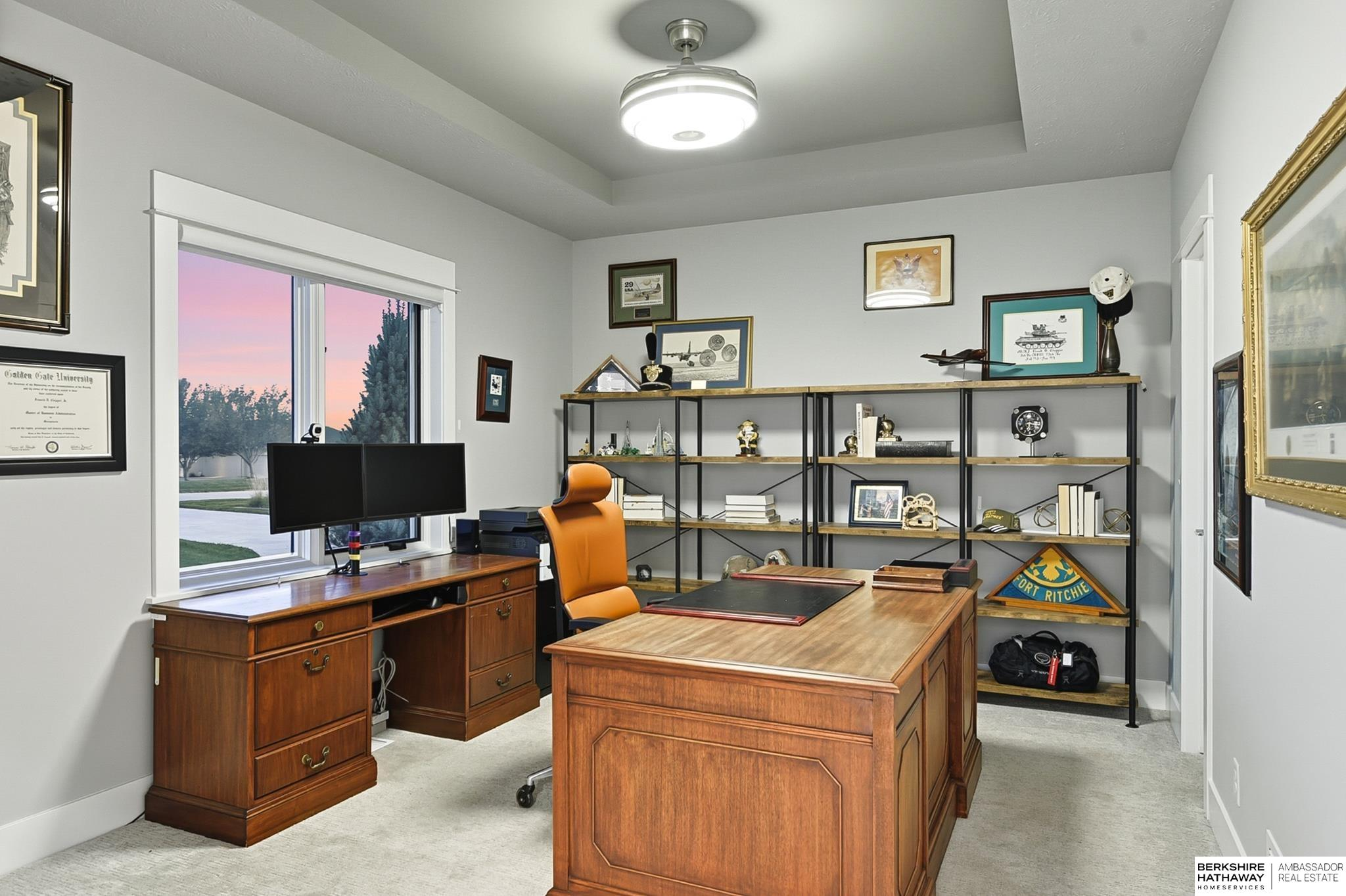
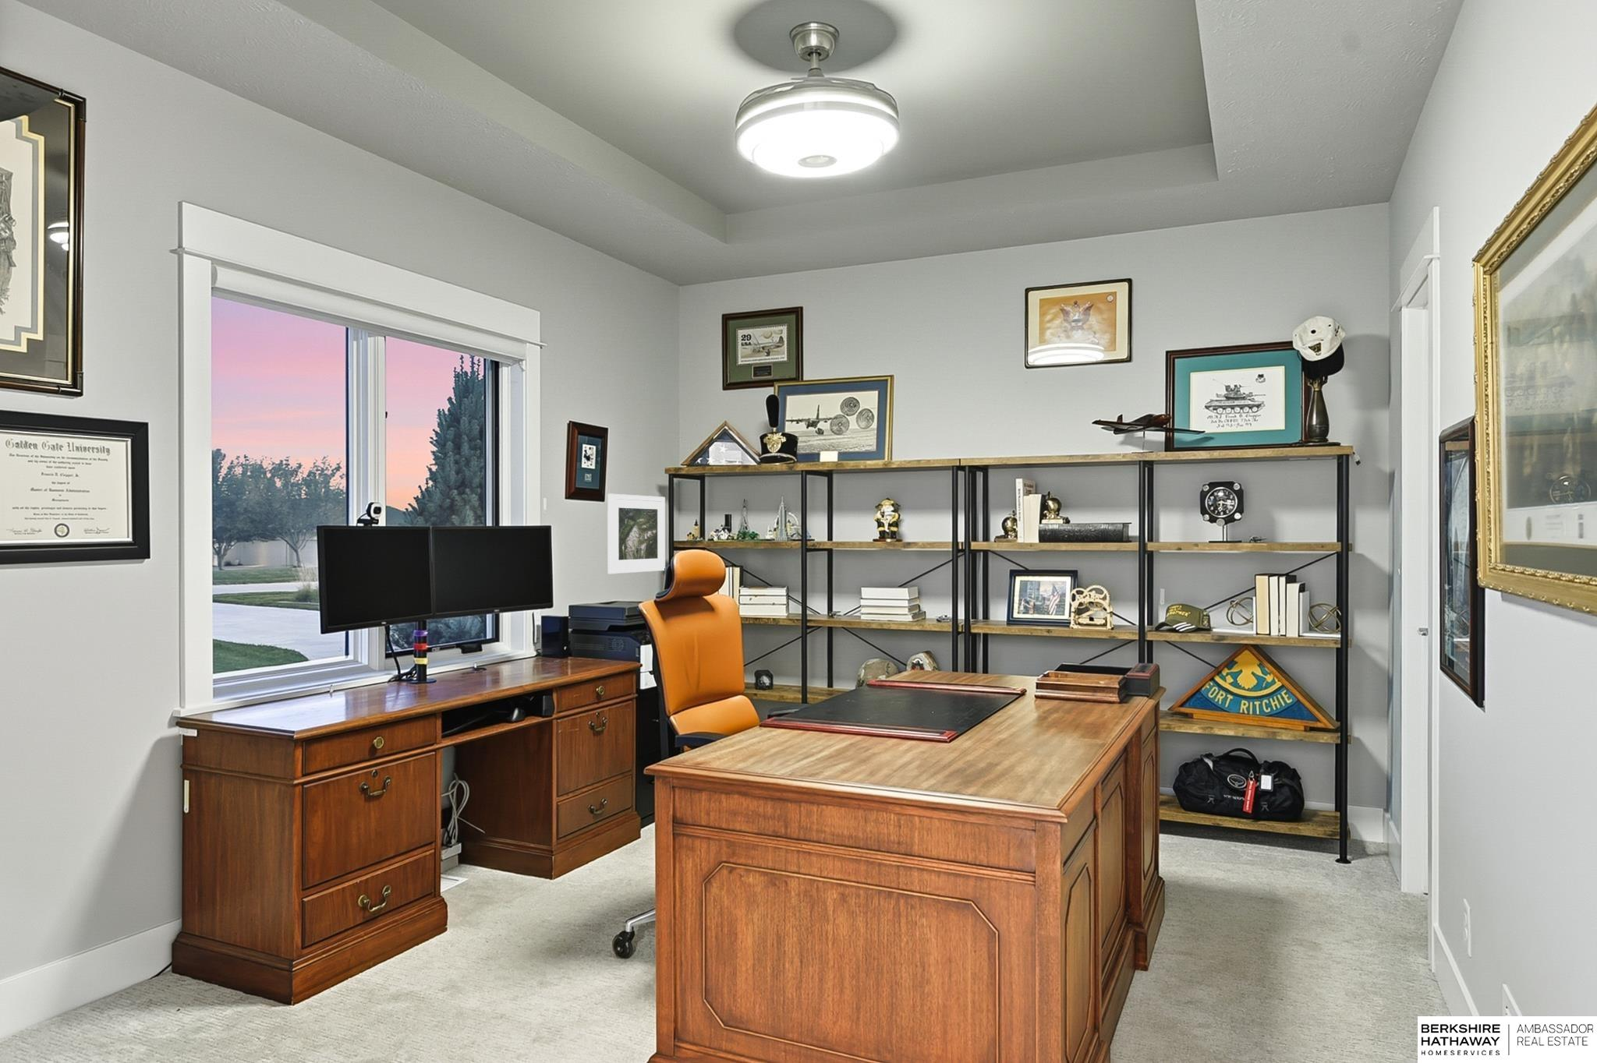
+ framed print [606,494,666,574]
